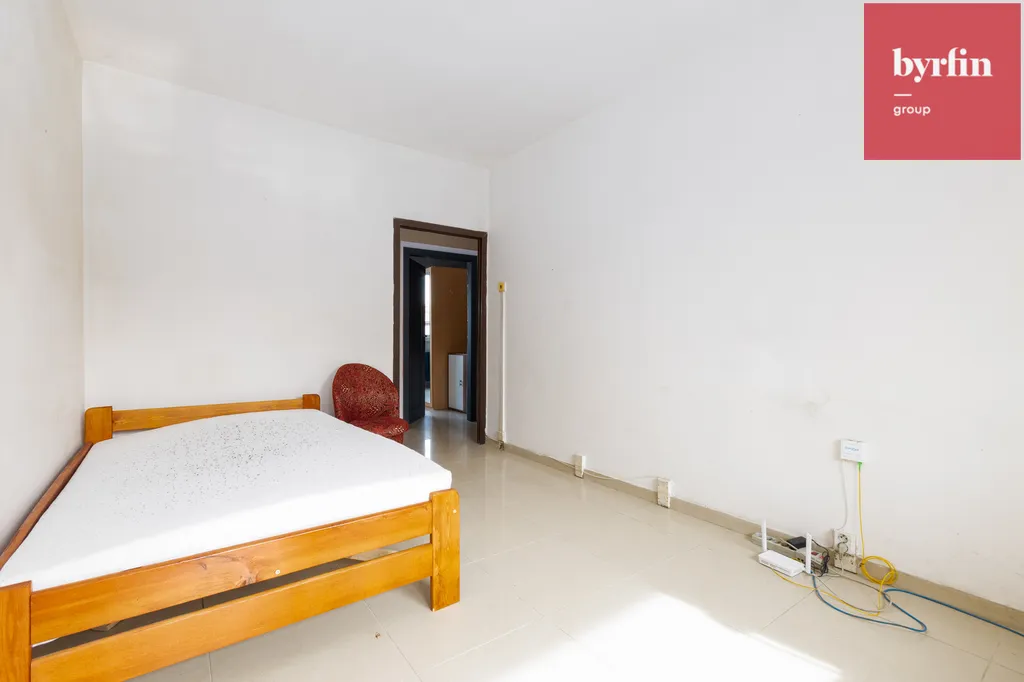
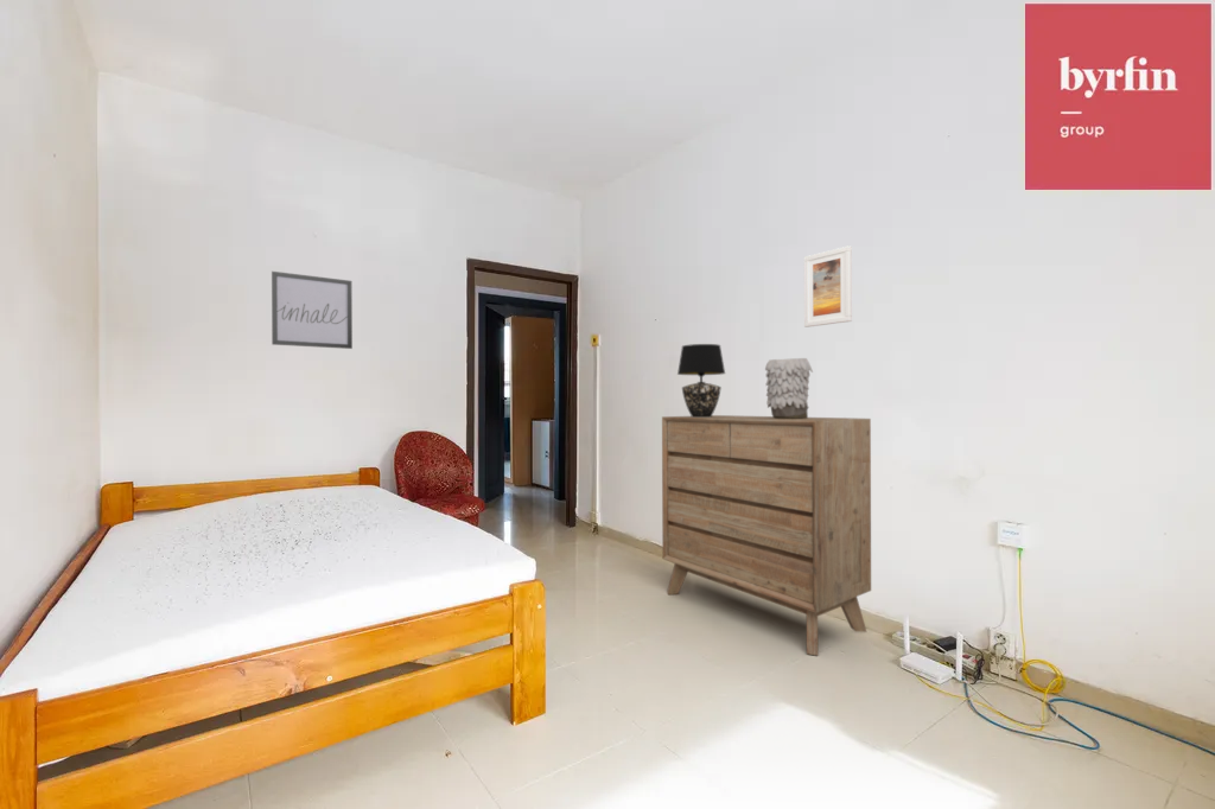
+ vase [764,357,814,419]
+ table lamp [676,343,726,418]
+ dresser [661,414,872,657]
+ wall art [271,270,354,350]
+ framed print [803,244,853,329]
